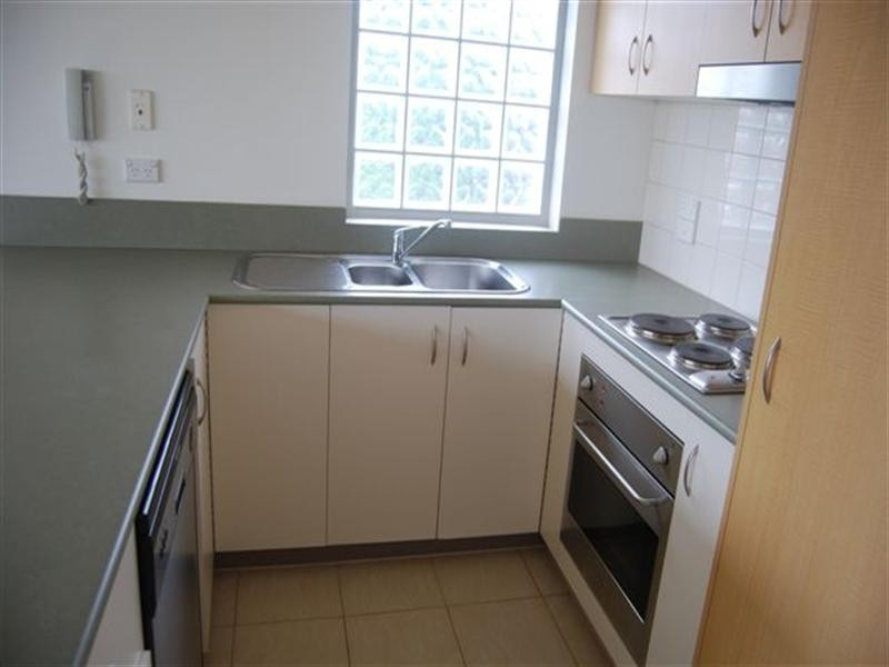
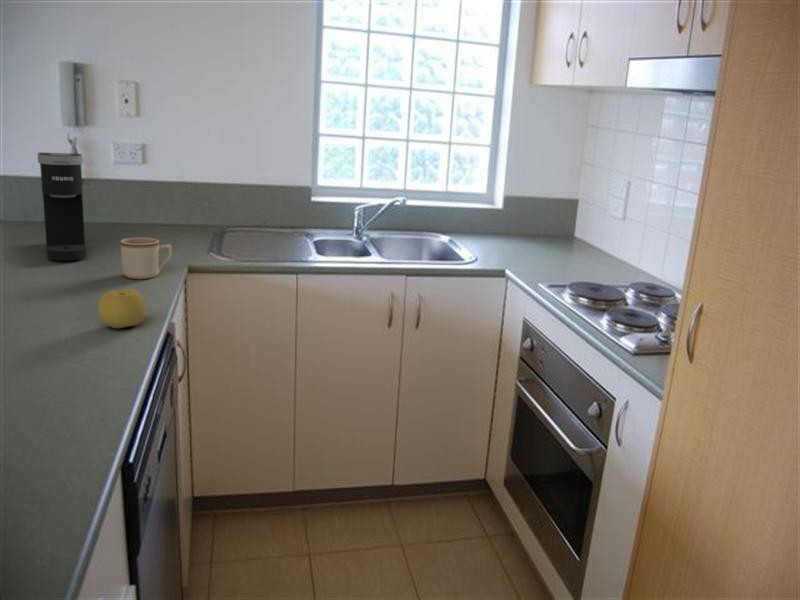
+ mug [120,237,173,280]
+ coffee maker [37,151,87,262]
+ fruit [97,288,147,329]
